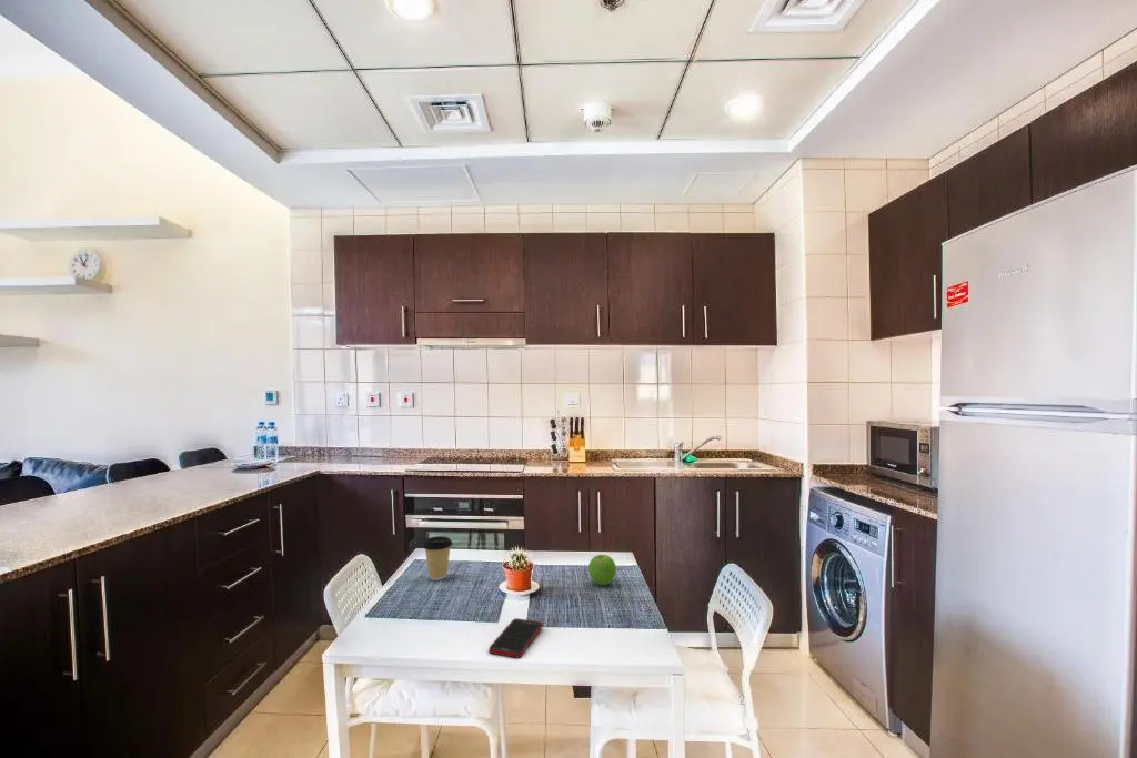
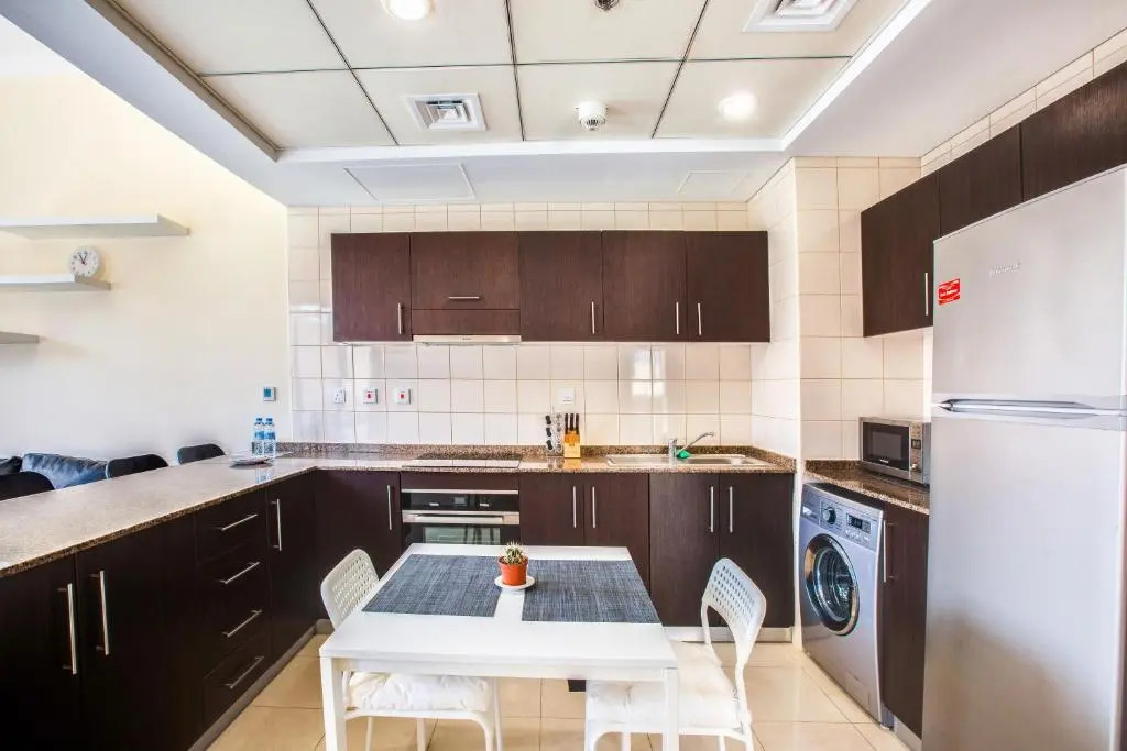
- coffee cup [422,535,454,582]
- cell phone [487,617,543,659]
- fruit [587,554,617,587]
